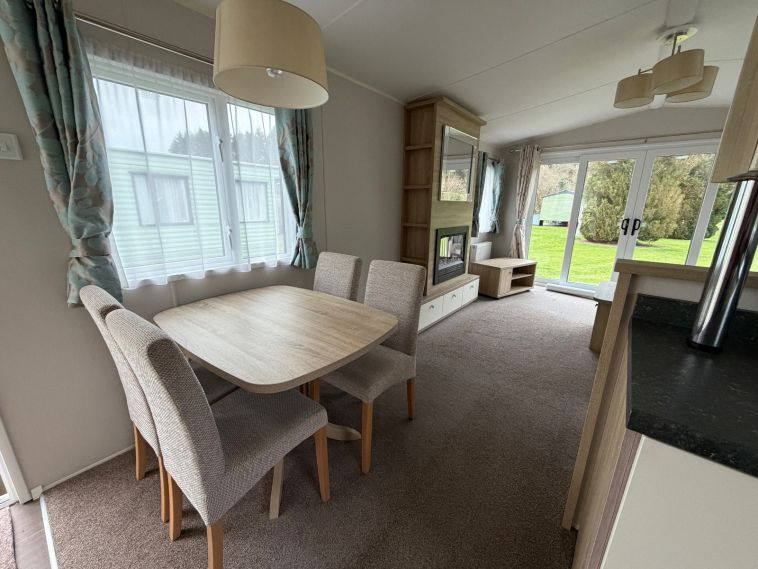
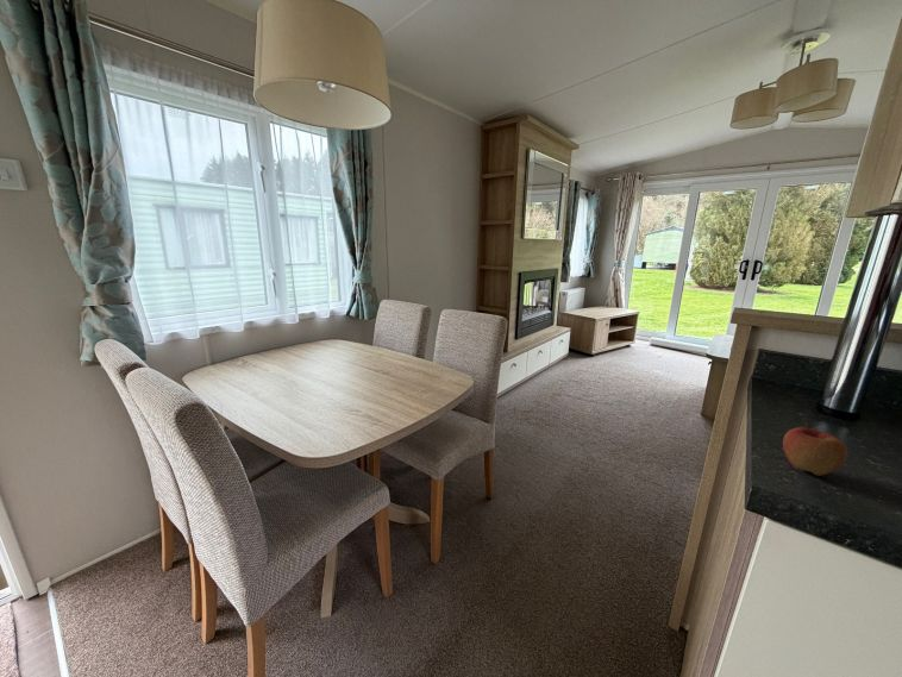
+ apple [782,422,848,477]
